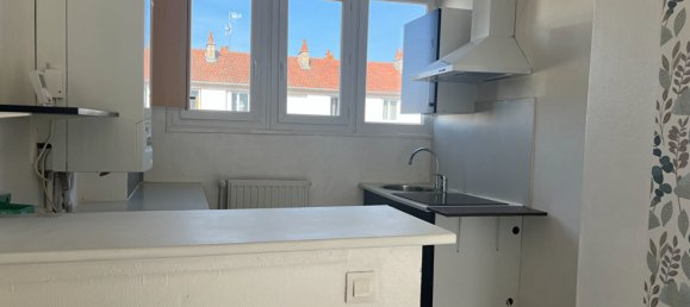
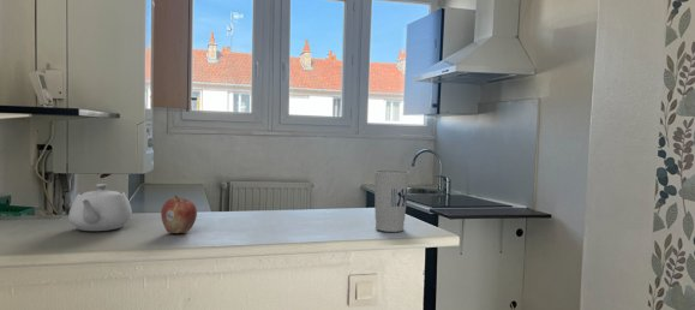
+ cup [373,169,411,233]
+ teapot [67,183,133,232]
+ fruit [160,195,198,234]
